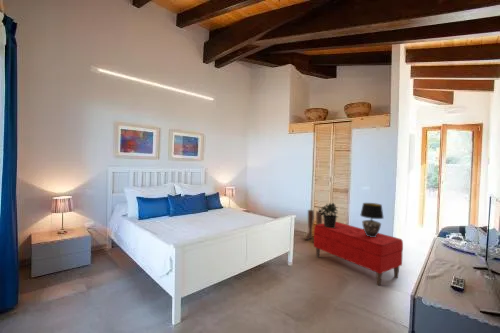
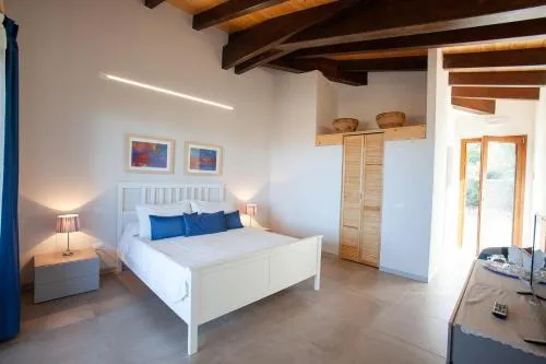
- bench [313,221,404,286]
- boots [304,209,323,241]
- potted plant [317,202,339,228]
- table lamp [359,202,385,237]
